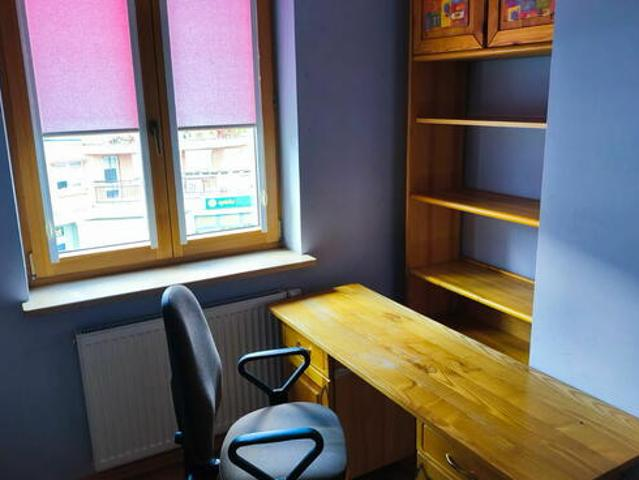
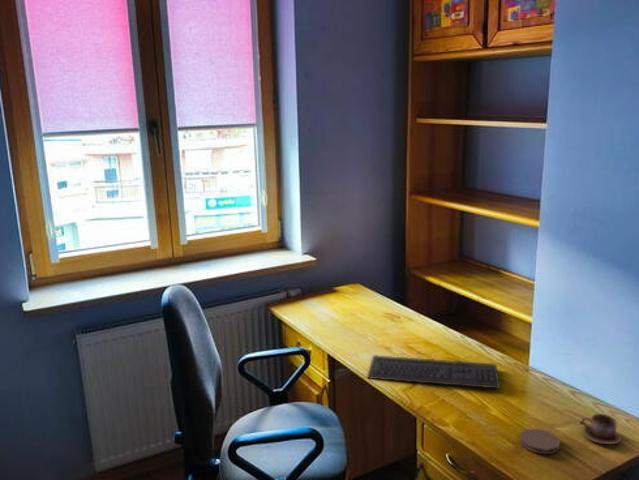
+ keyboard [366,355,501,390]
+ coaster [519,428,561,455]
+ cup [580,413,622,445]
